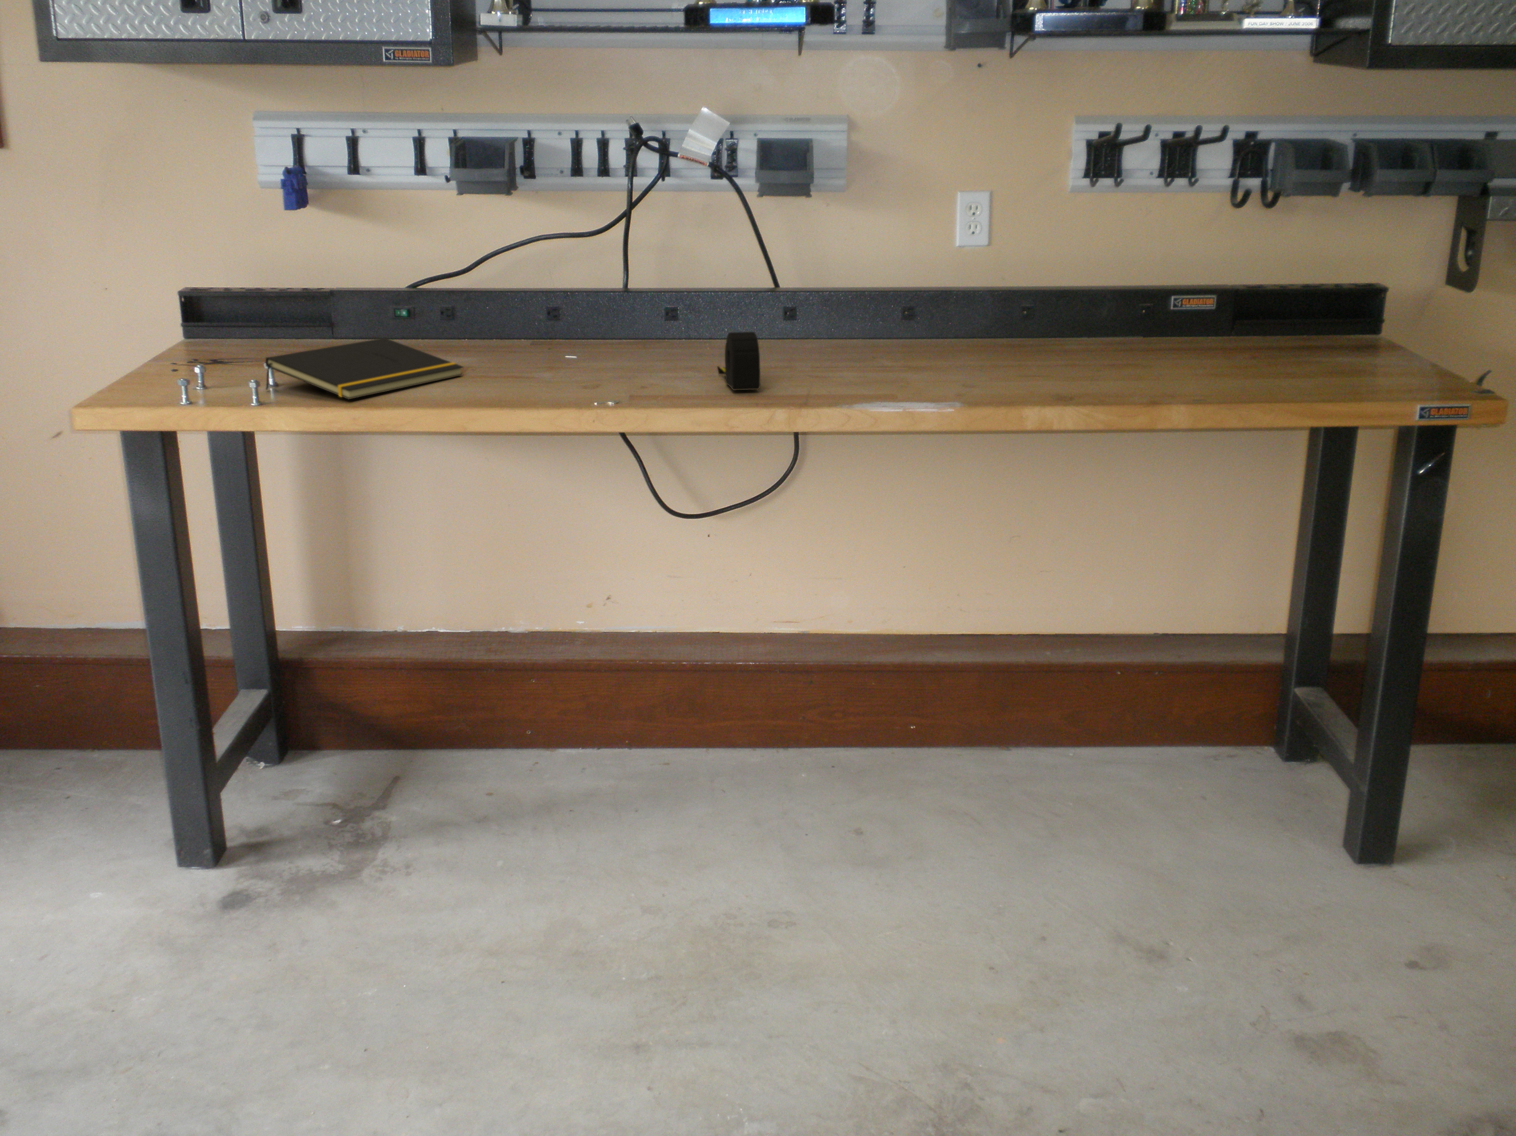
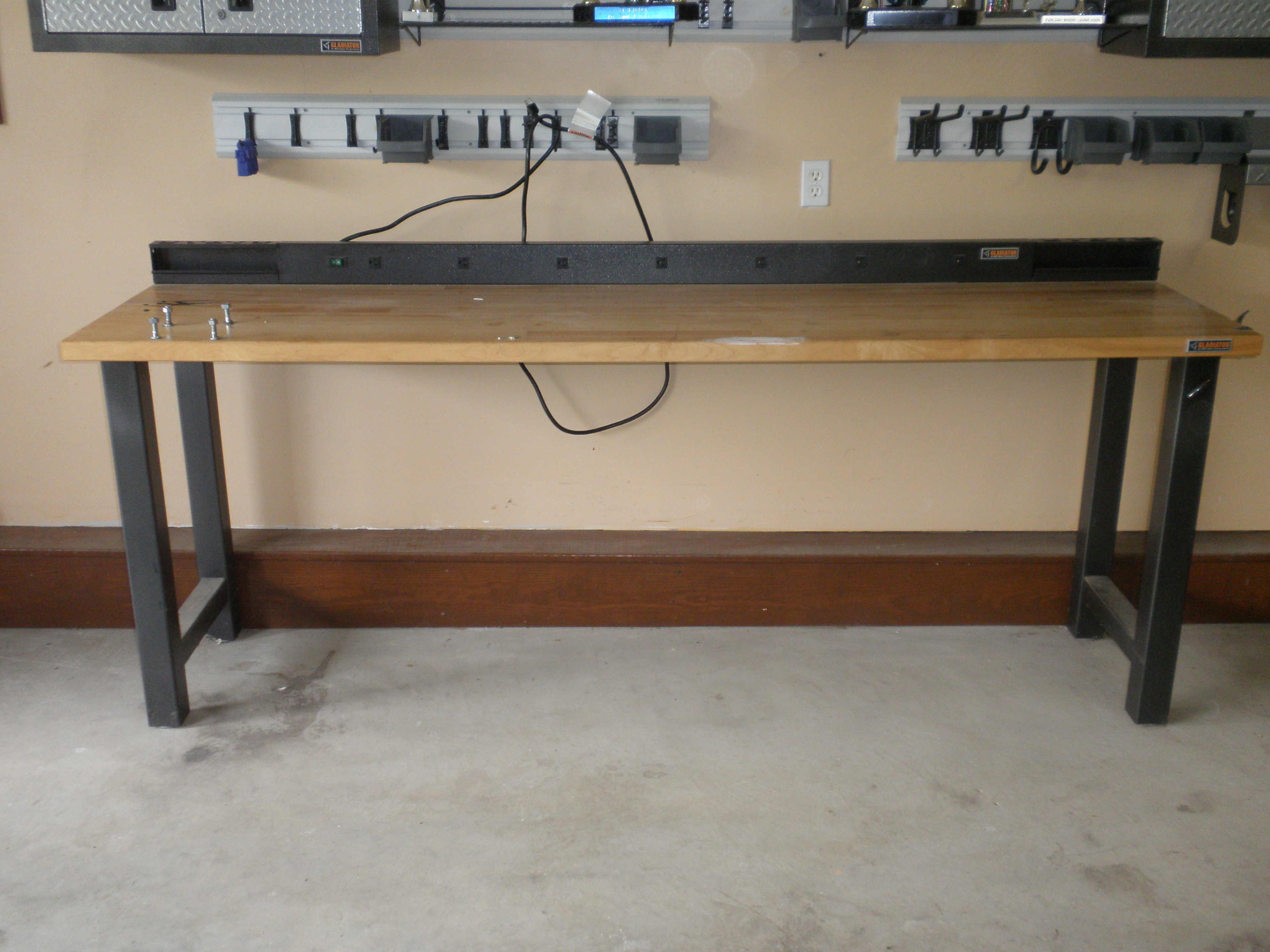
- notepad [265,338,464,400]
- tape measure [716,332,760,391]
